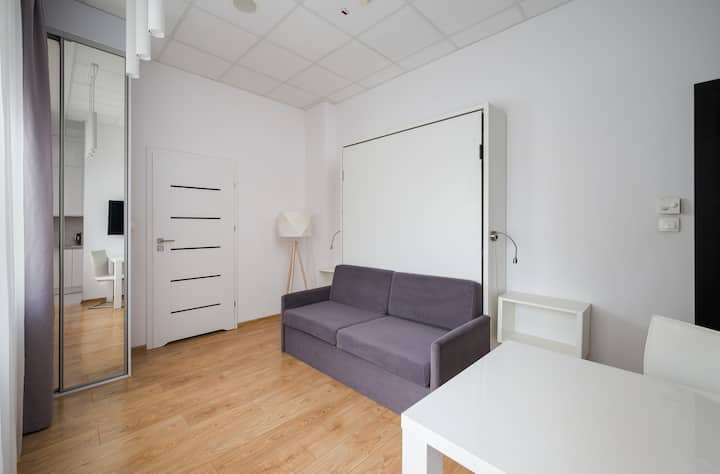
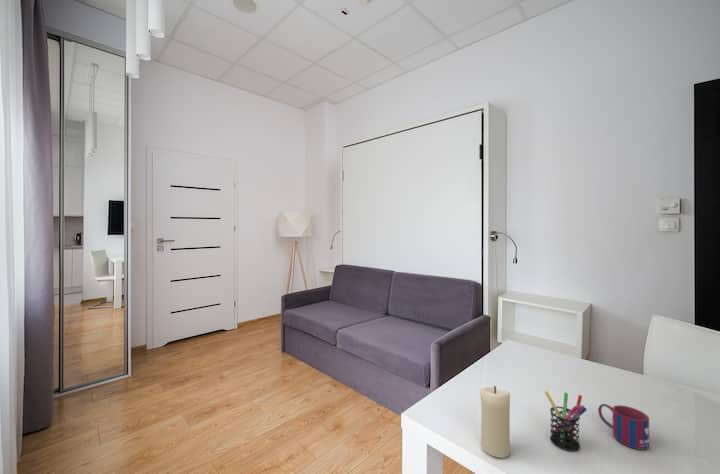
+ candle [479,385,511,459]
+ mug [597,403,650,451]
+ pen holder [544,390,588,452]
